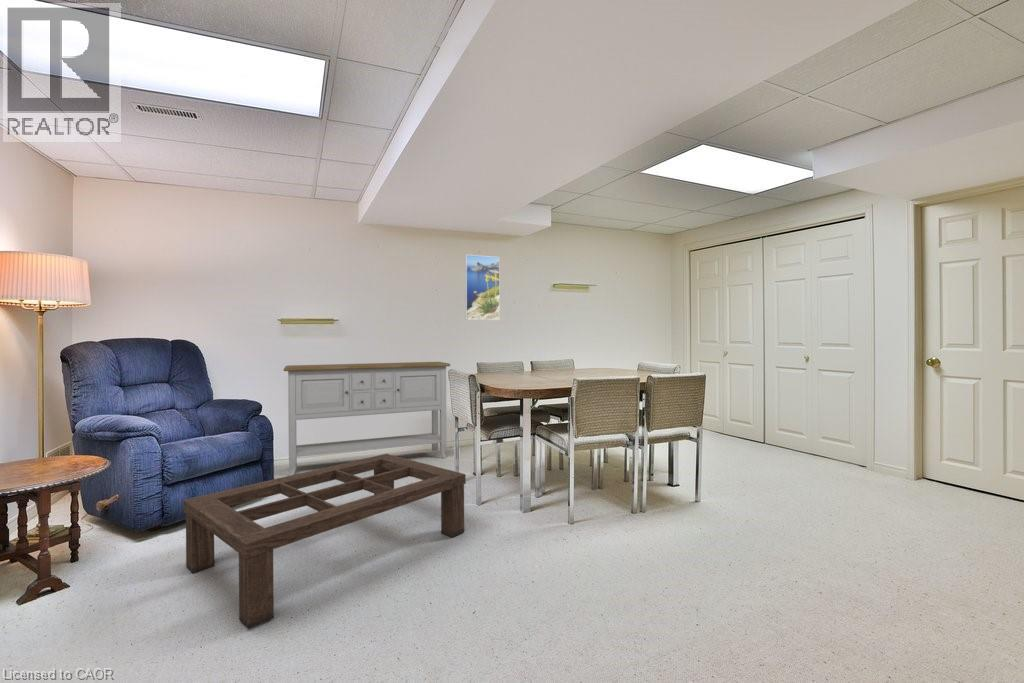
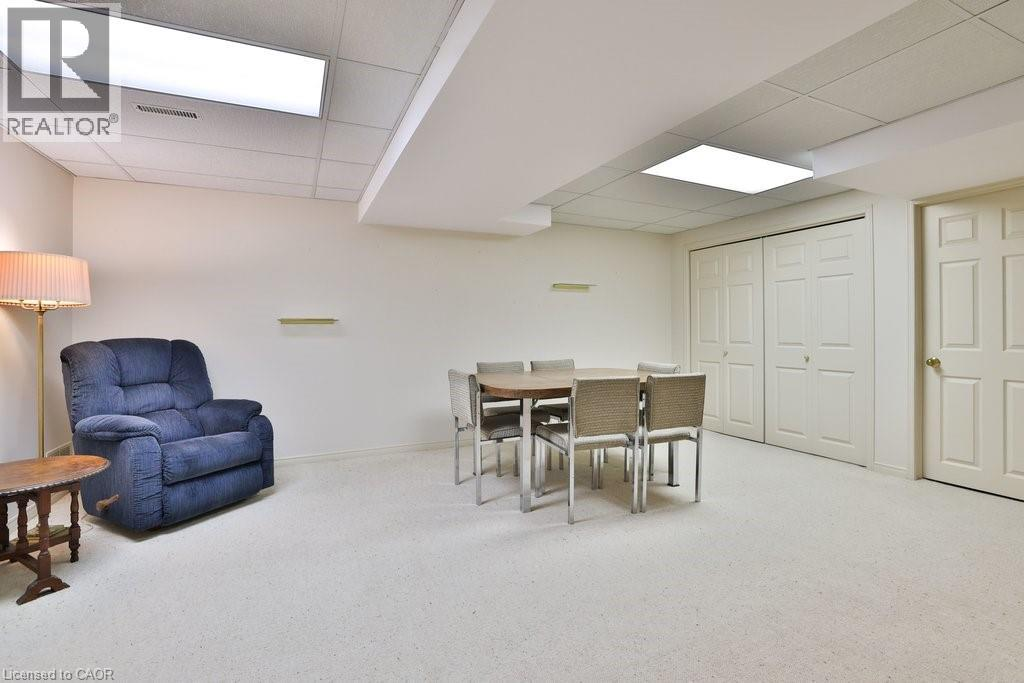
- coffee table [182,453,467,630]
- sideboard [283,361,451,476]
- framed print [464,254,501,321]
